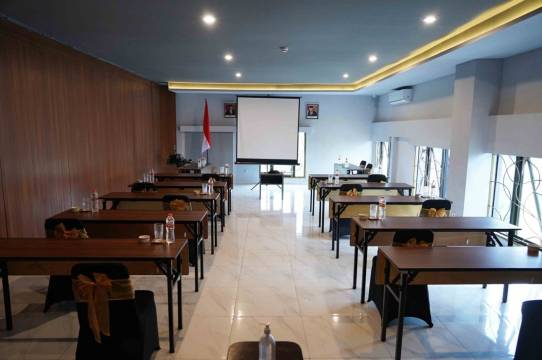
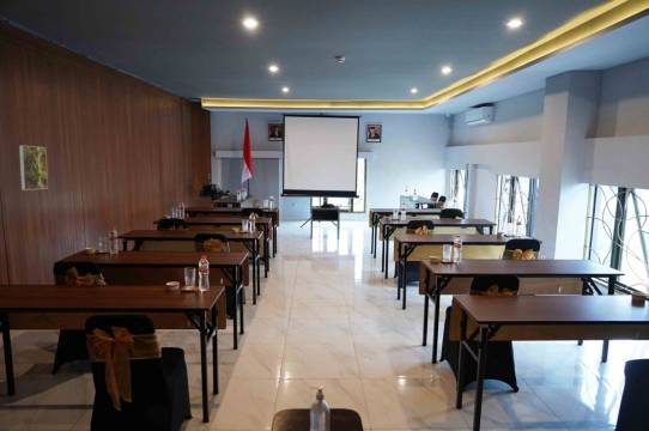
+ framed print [18,145,49,192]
